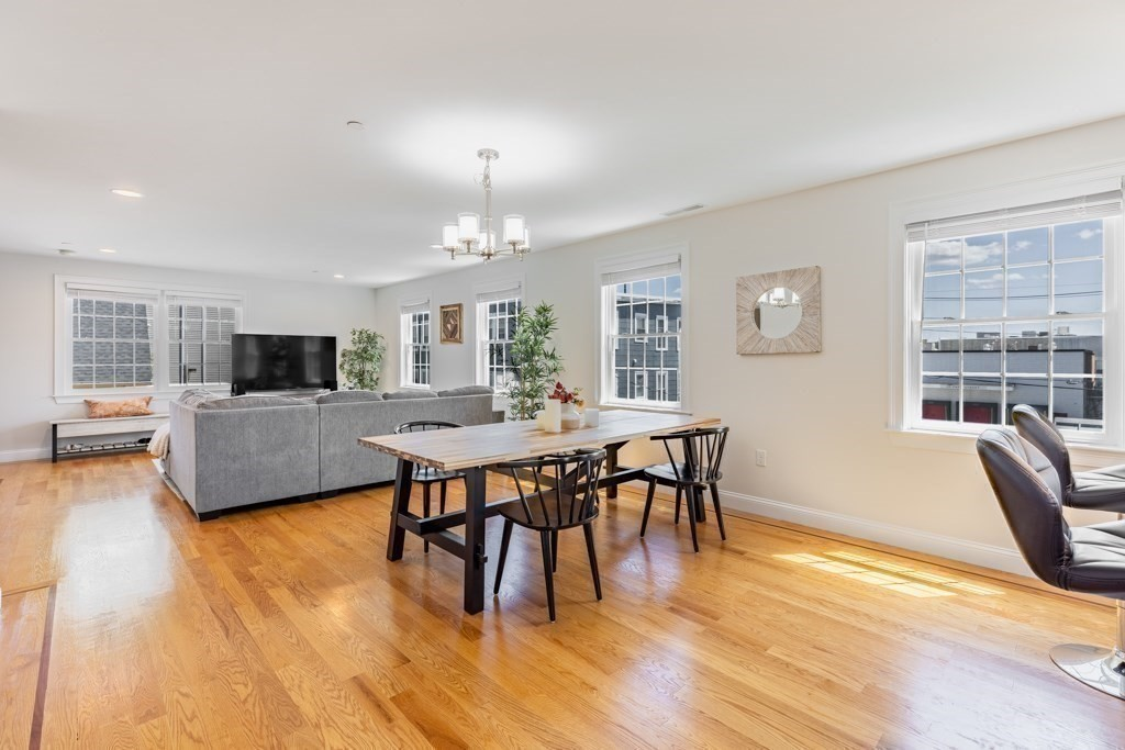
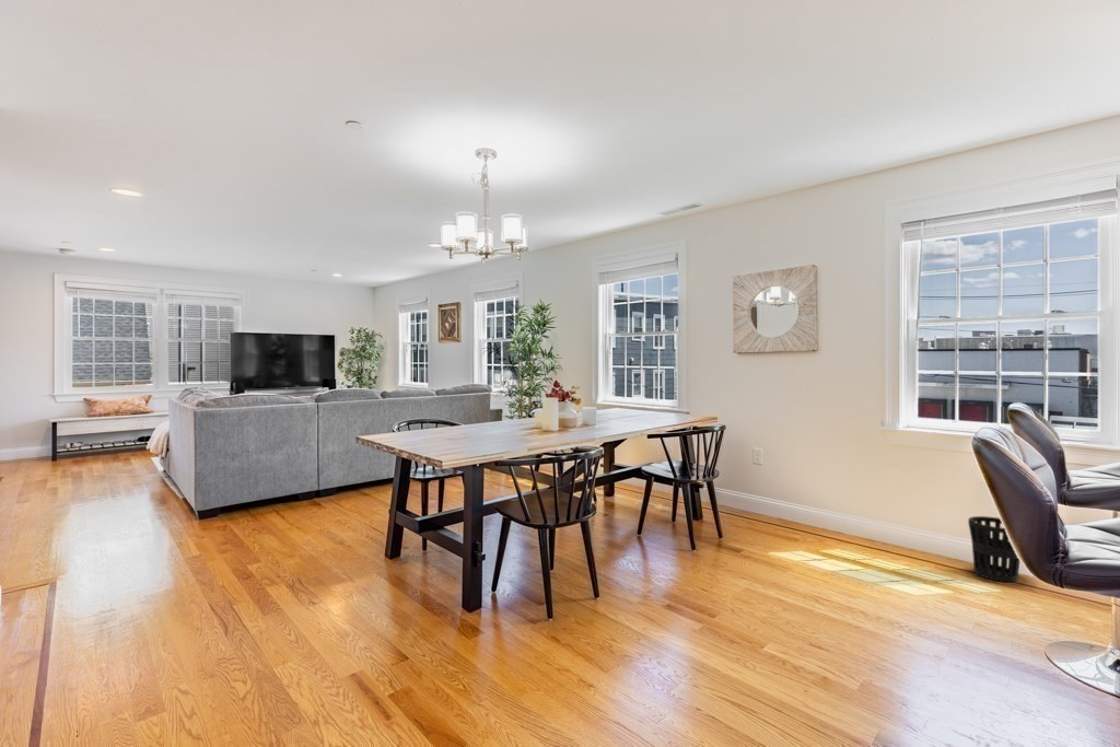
+ wastebasket [967,515,1020,583]
